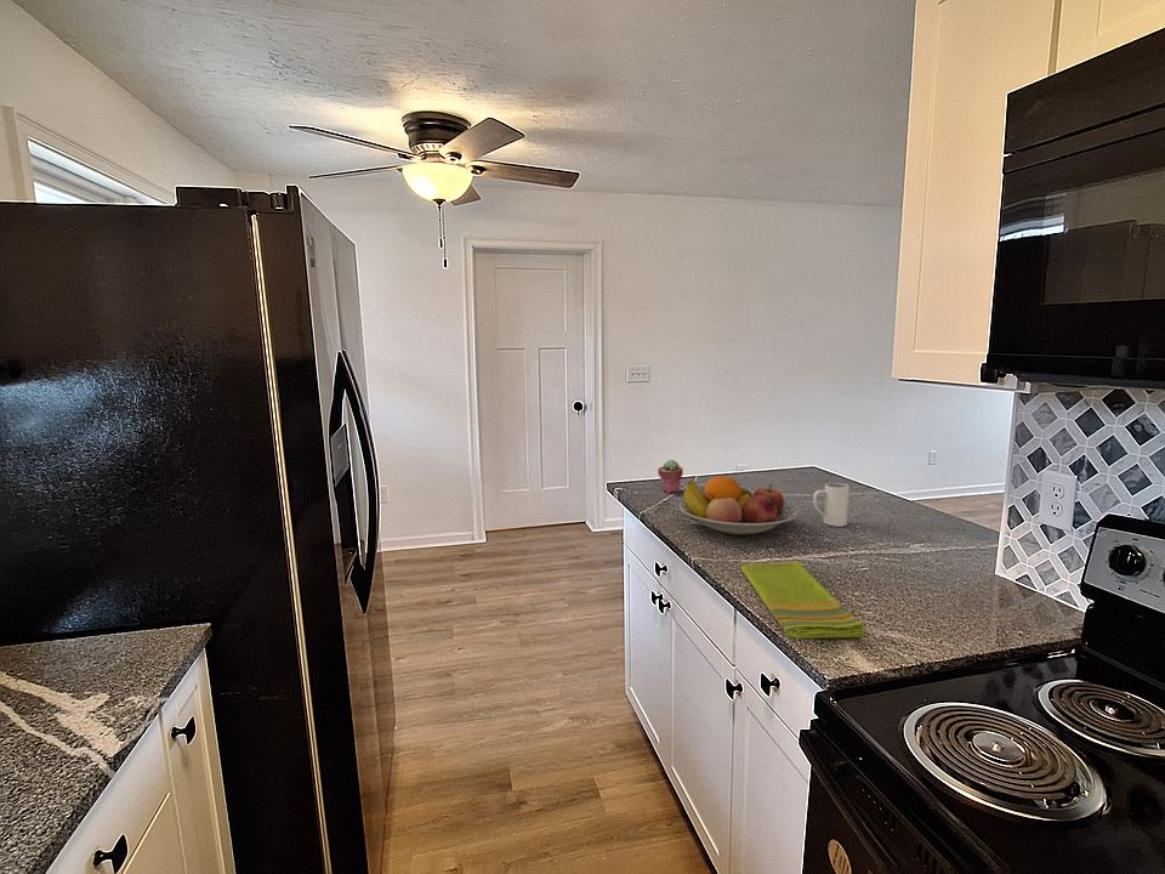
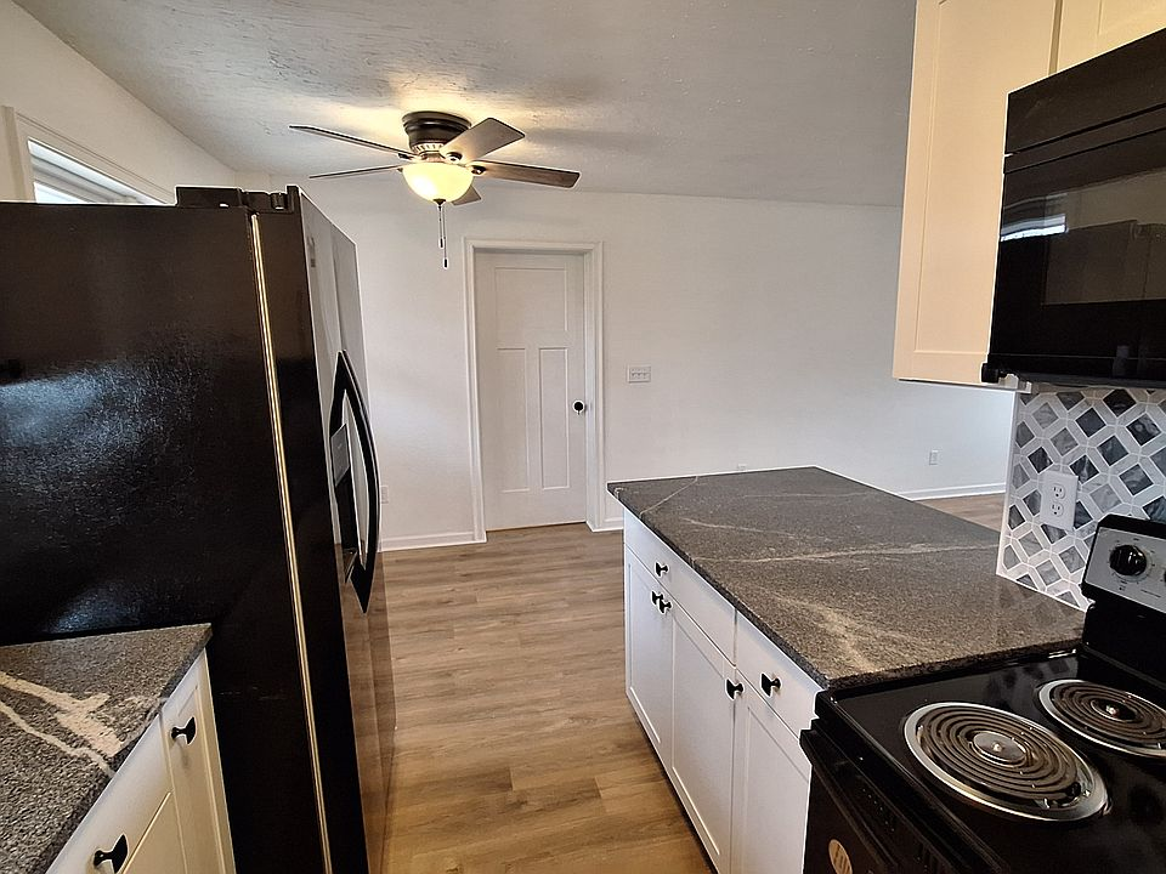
- mug [812,482,849,528]
- potted succulent [657,459,684,494]
- fruit bowl [678,475,800,537]
- dish towel [739,558,865,640]
